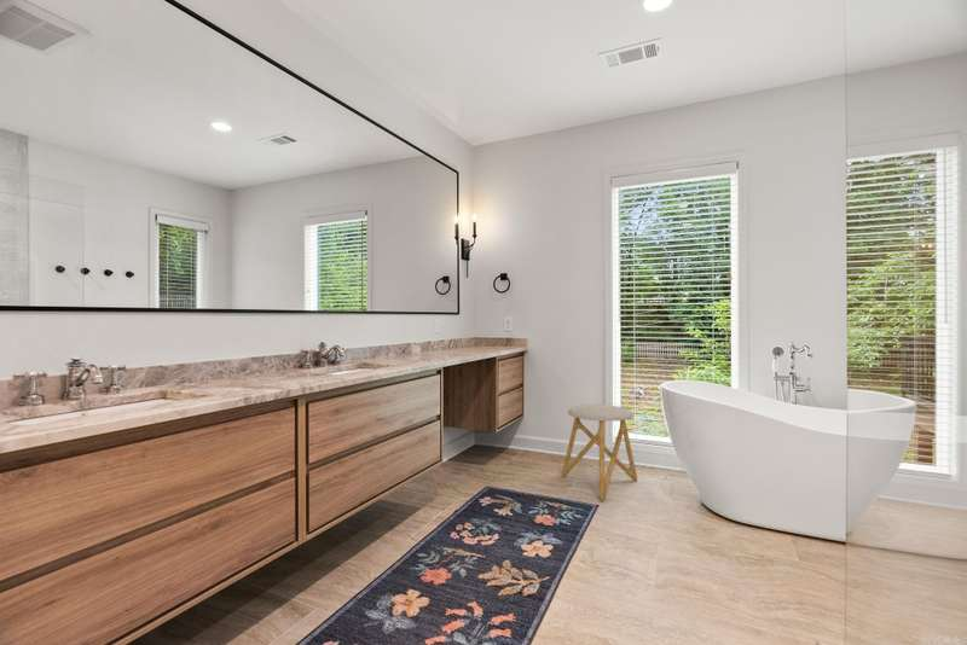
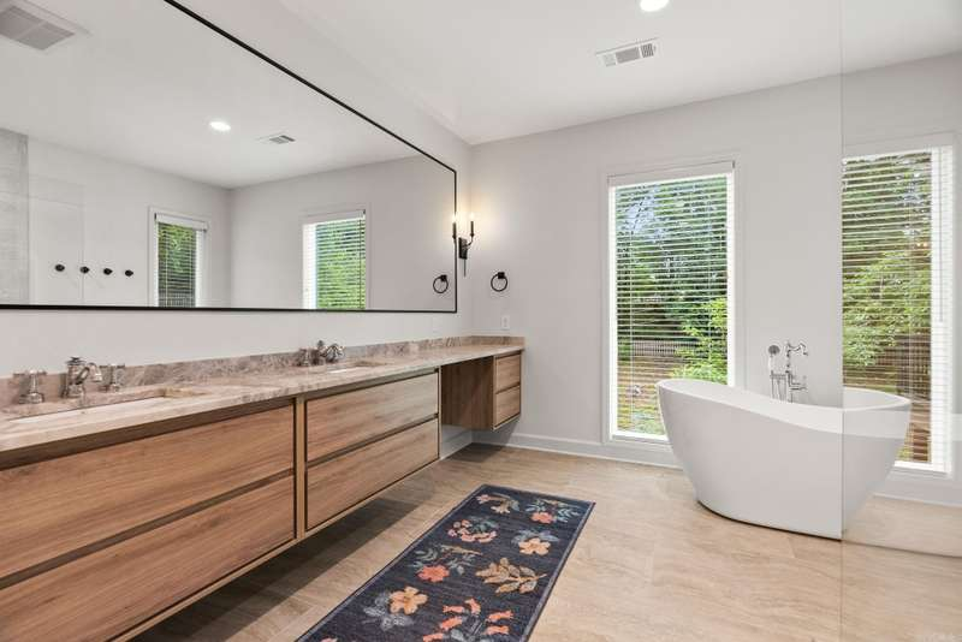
- stool [561,403,638,502]
